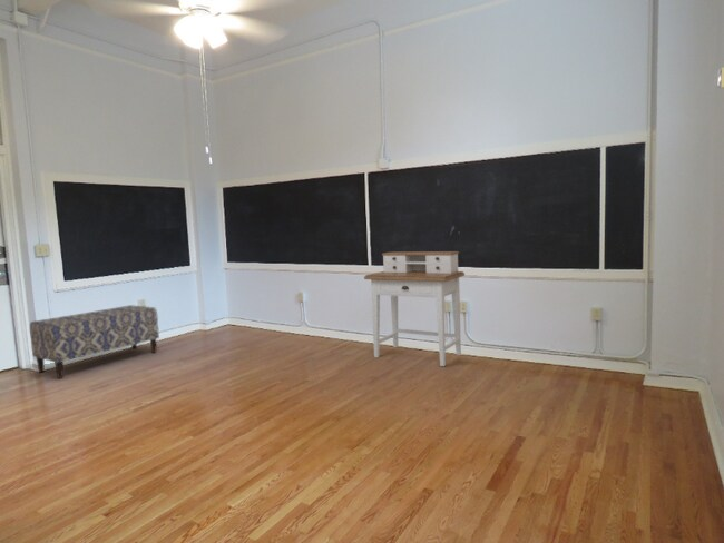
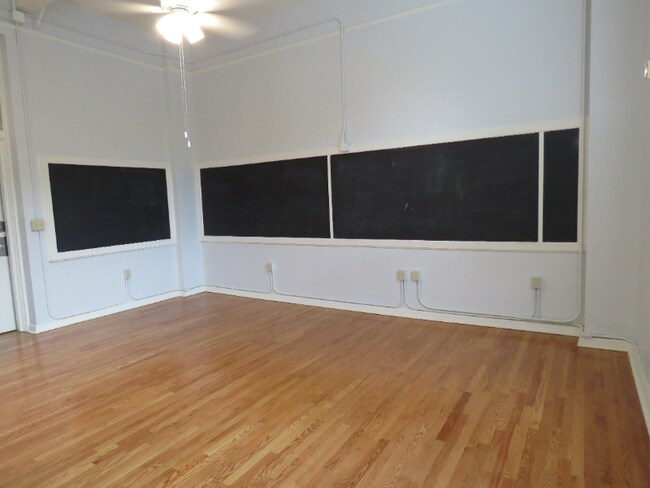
- desk [363,250,466,367]
- bench [29,304,160,379]
